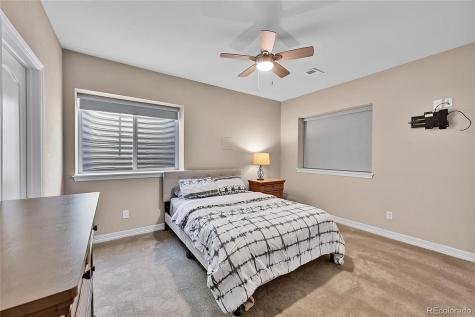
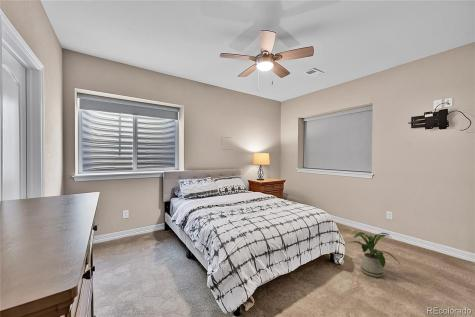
+ house plant [345,231,401,278]
